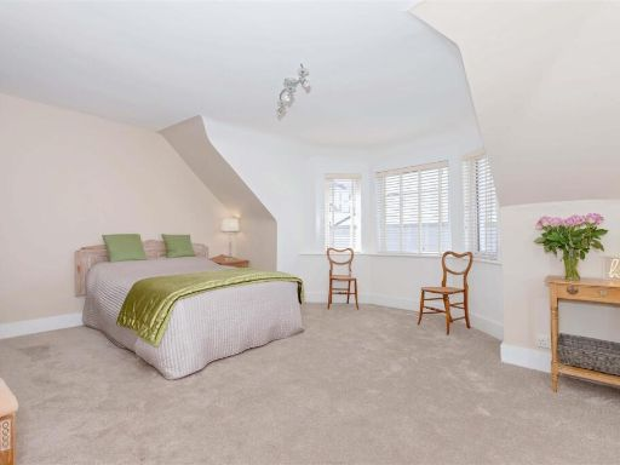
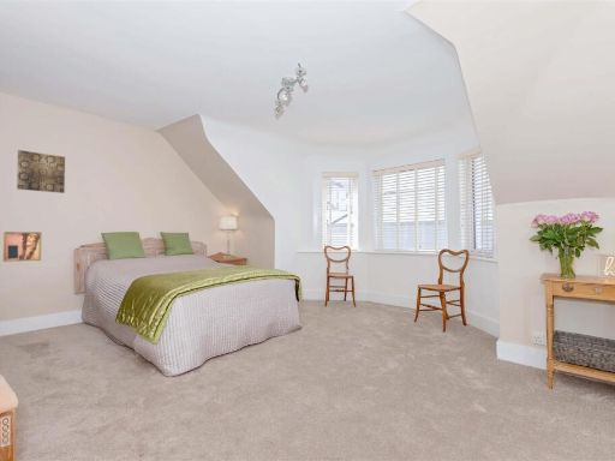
+ wall art [1,230,43,263]
+ wall art [16,149,66,194]
